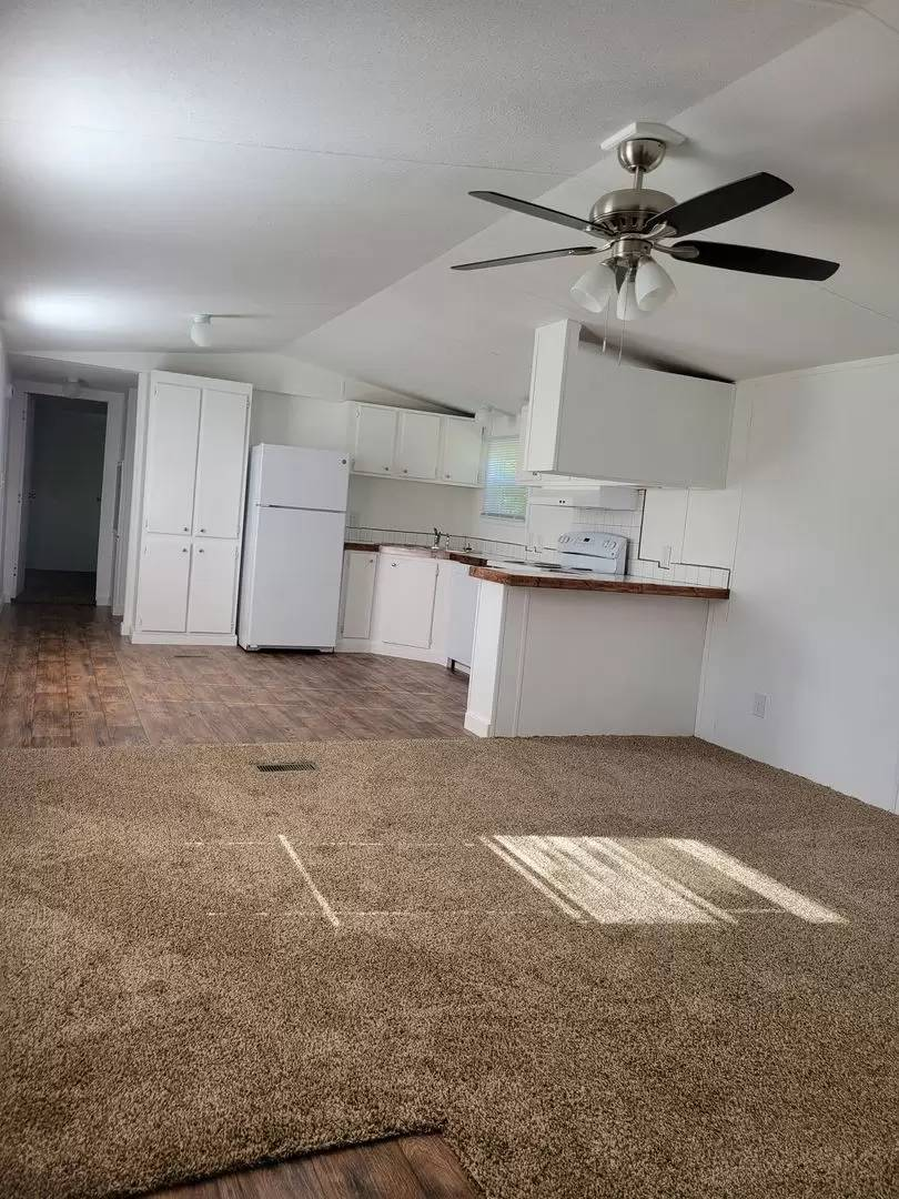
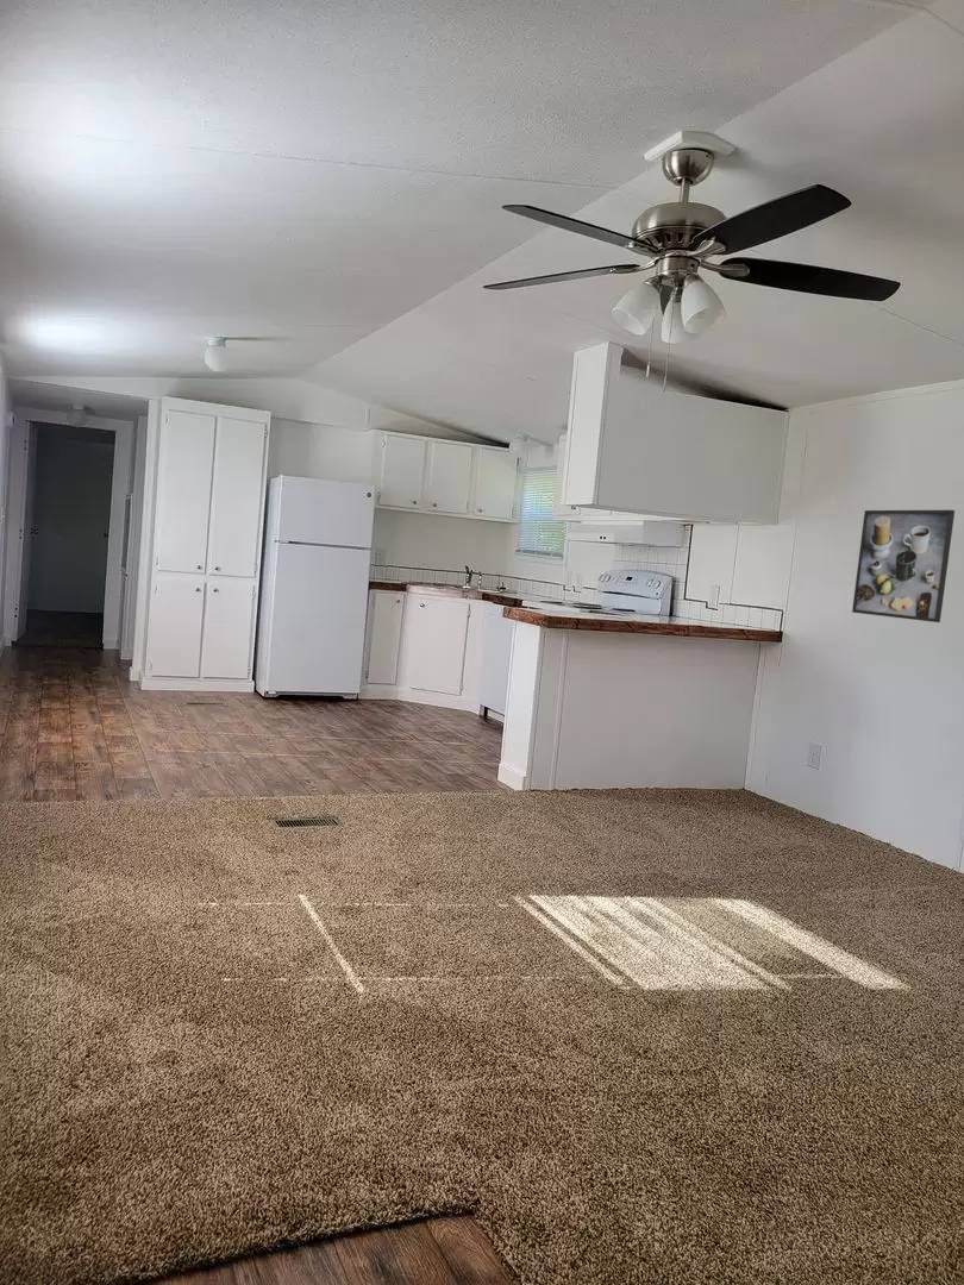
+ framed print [851,509,956,623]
